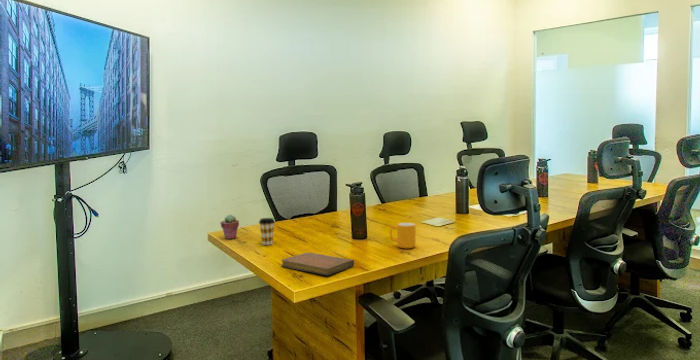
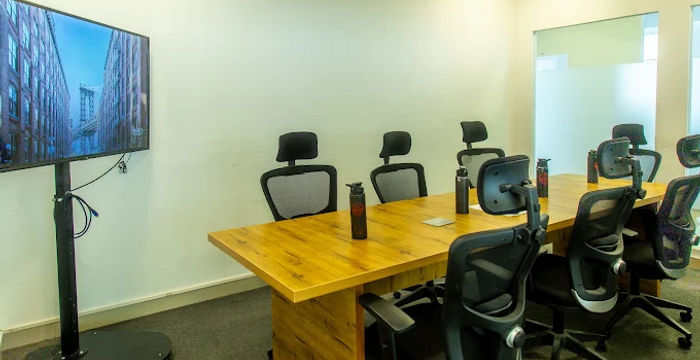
- coffee cup [258,217,276,246]
- notebook [280,252,355,276]
- potted succulent [220,214,240,240]
- mug [389,222,417,249]
